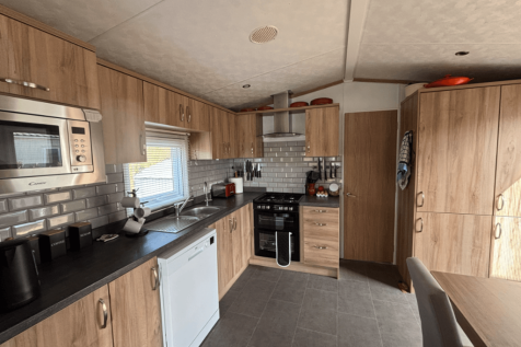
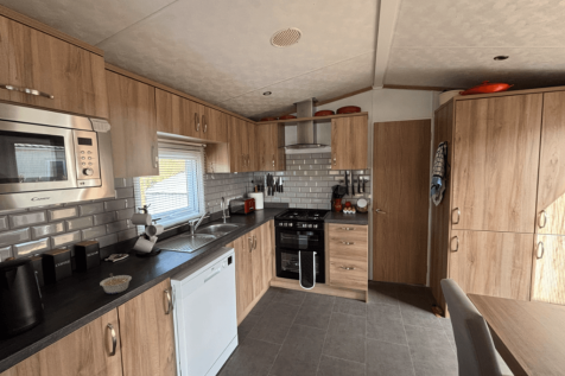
+ legume [99,273,133,295]
